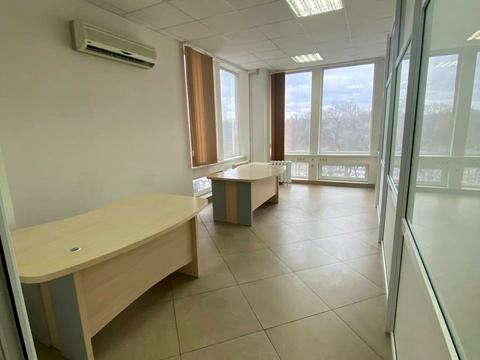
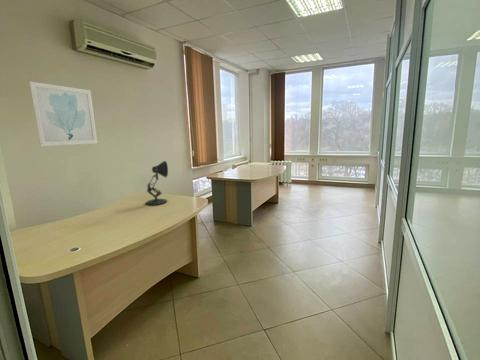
+ desk lamp [144,160,169,206]
+ wall art [28,81,98,147]
